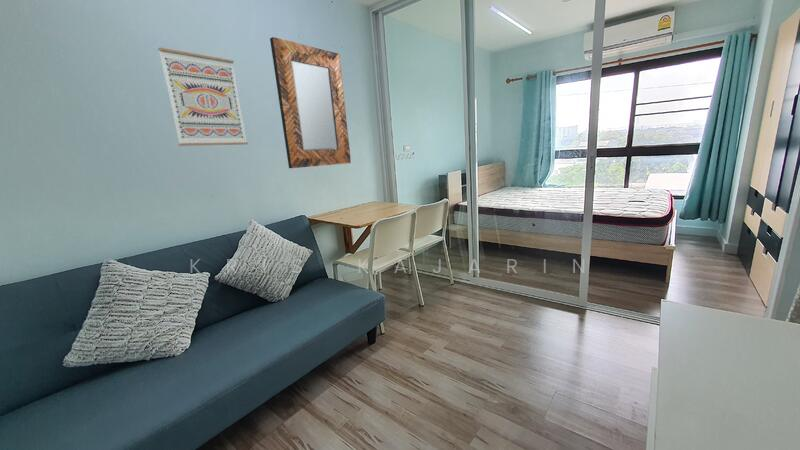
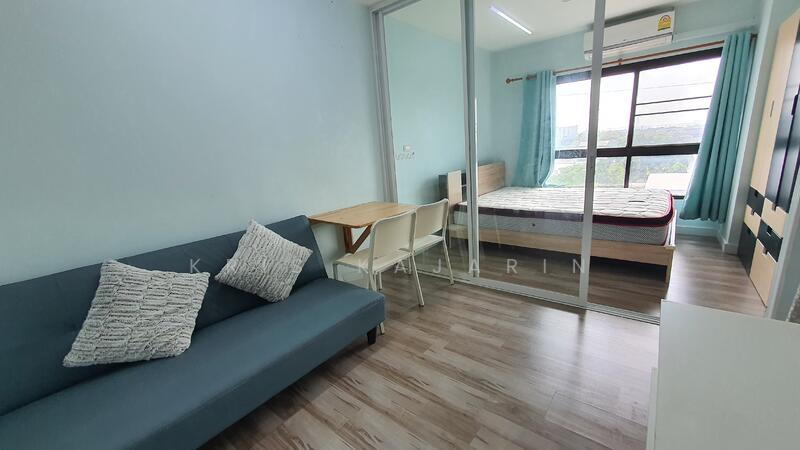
- home mirror [269,36,352,169]
- wall art [157,47,249,147]
